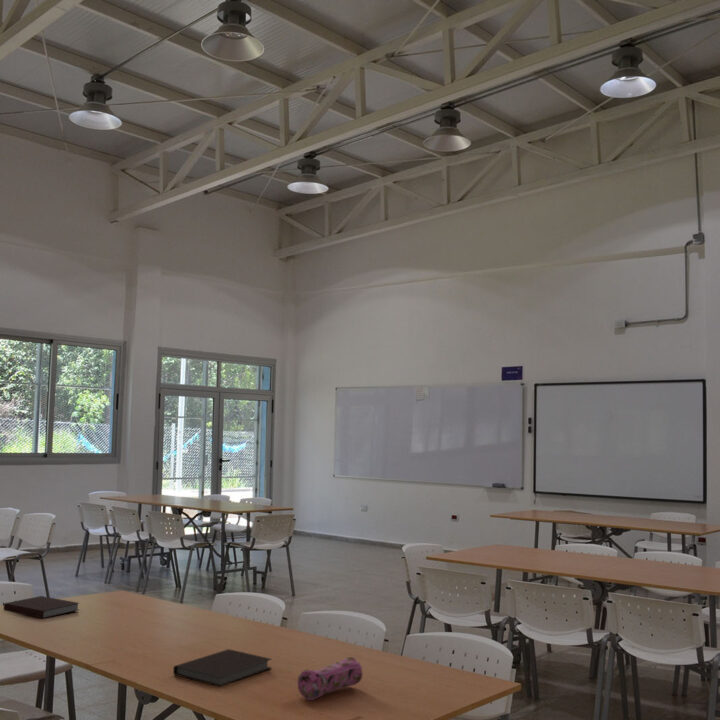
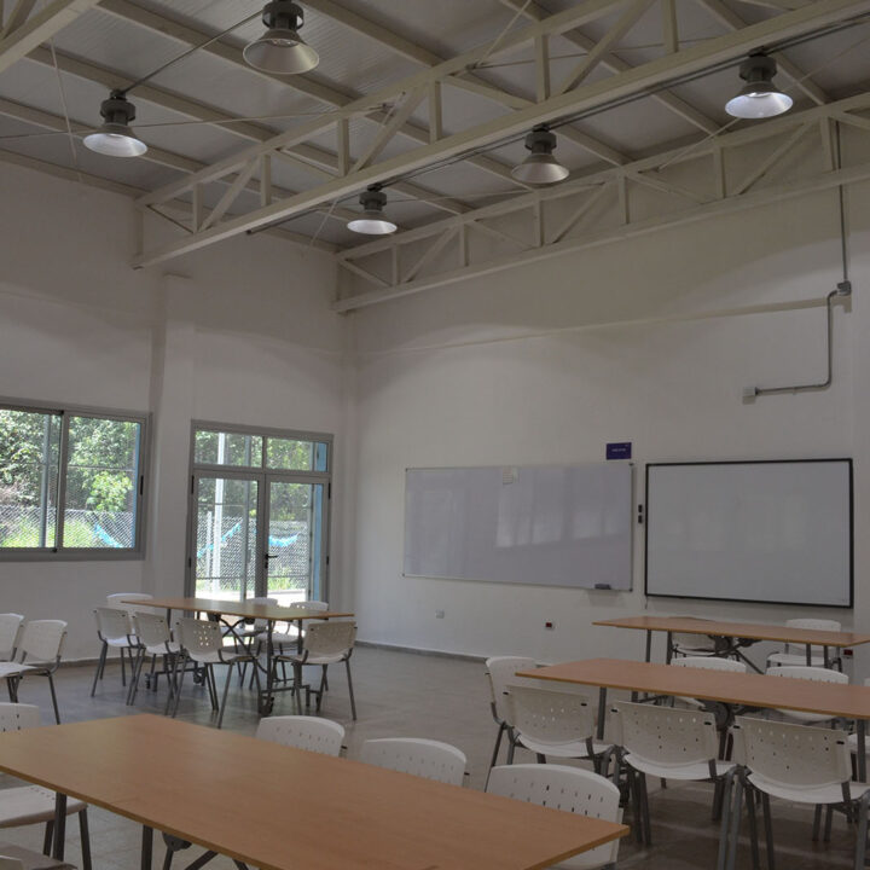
- notebook [172,648,273,688]
- pencil case [297,656,364,701]
- notebook [3,595,80,619]
